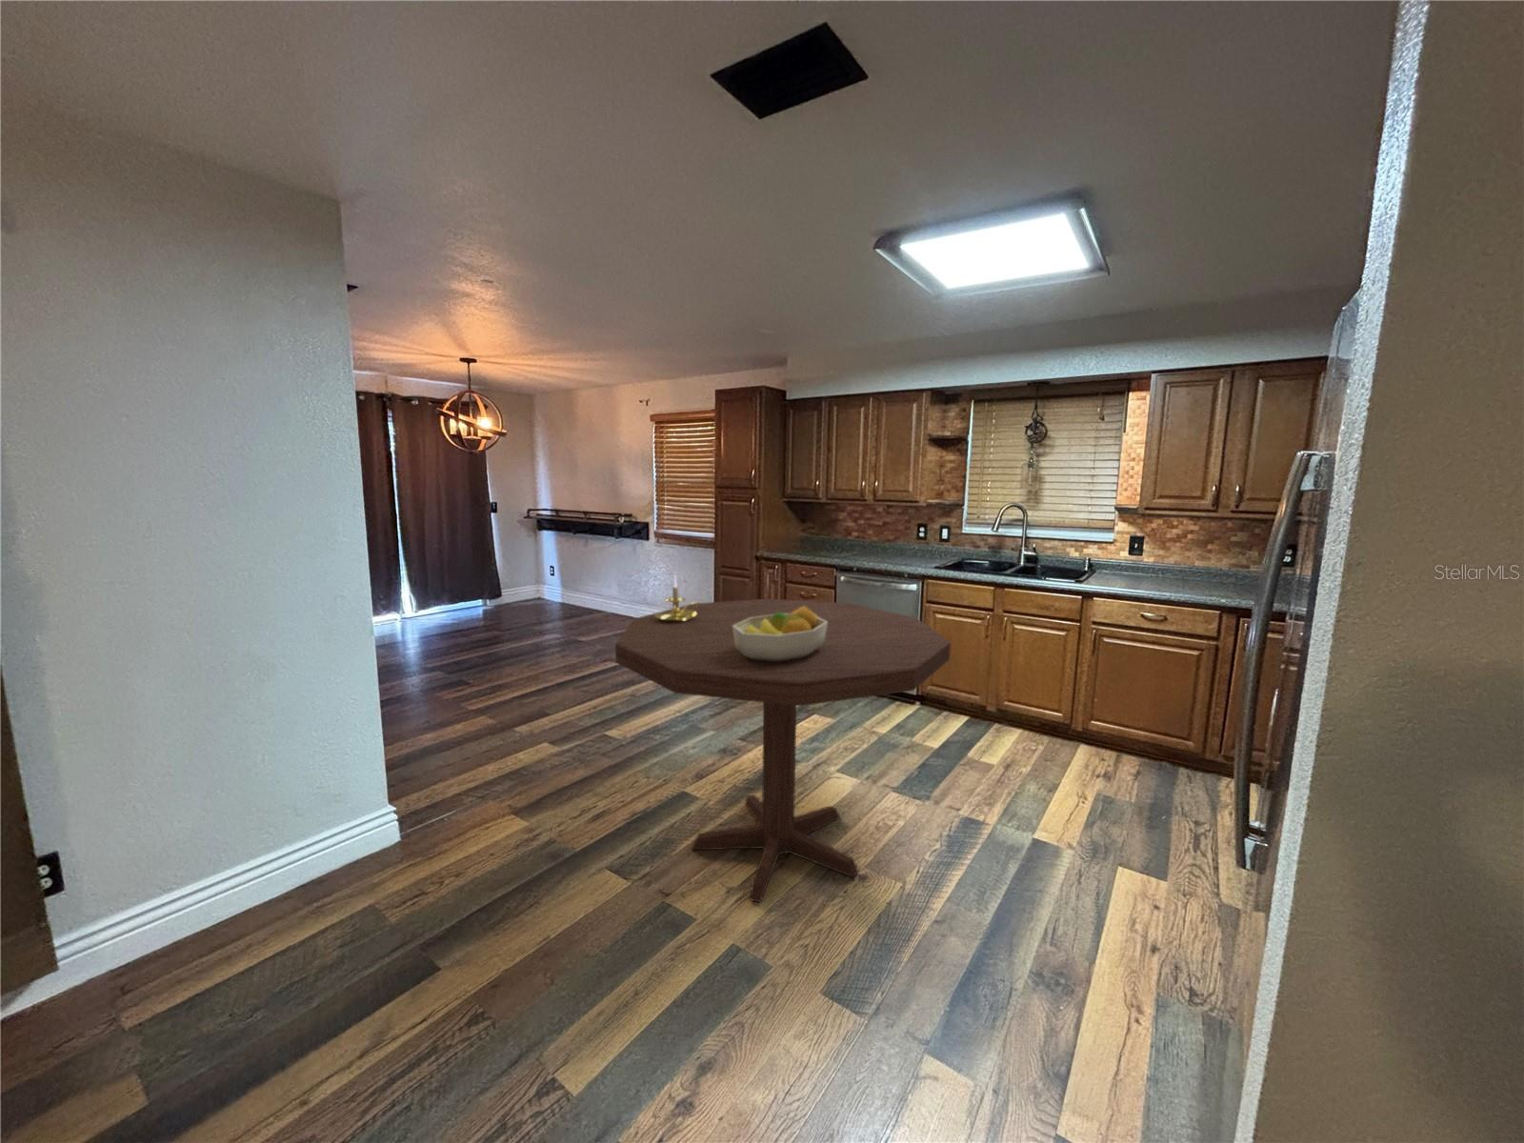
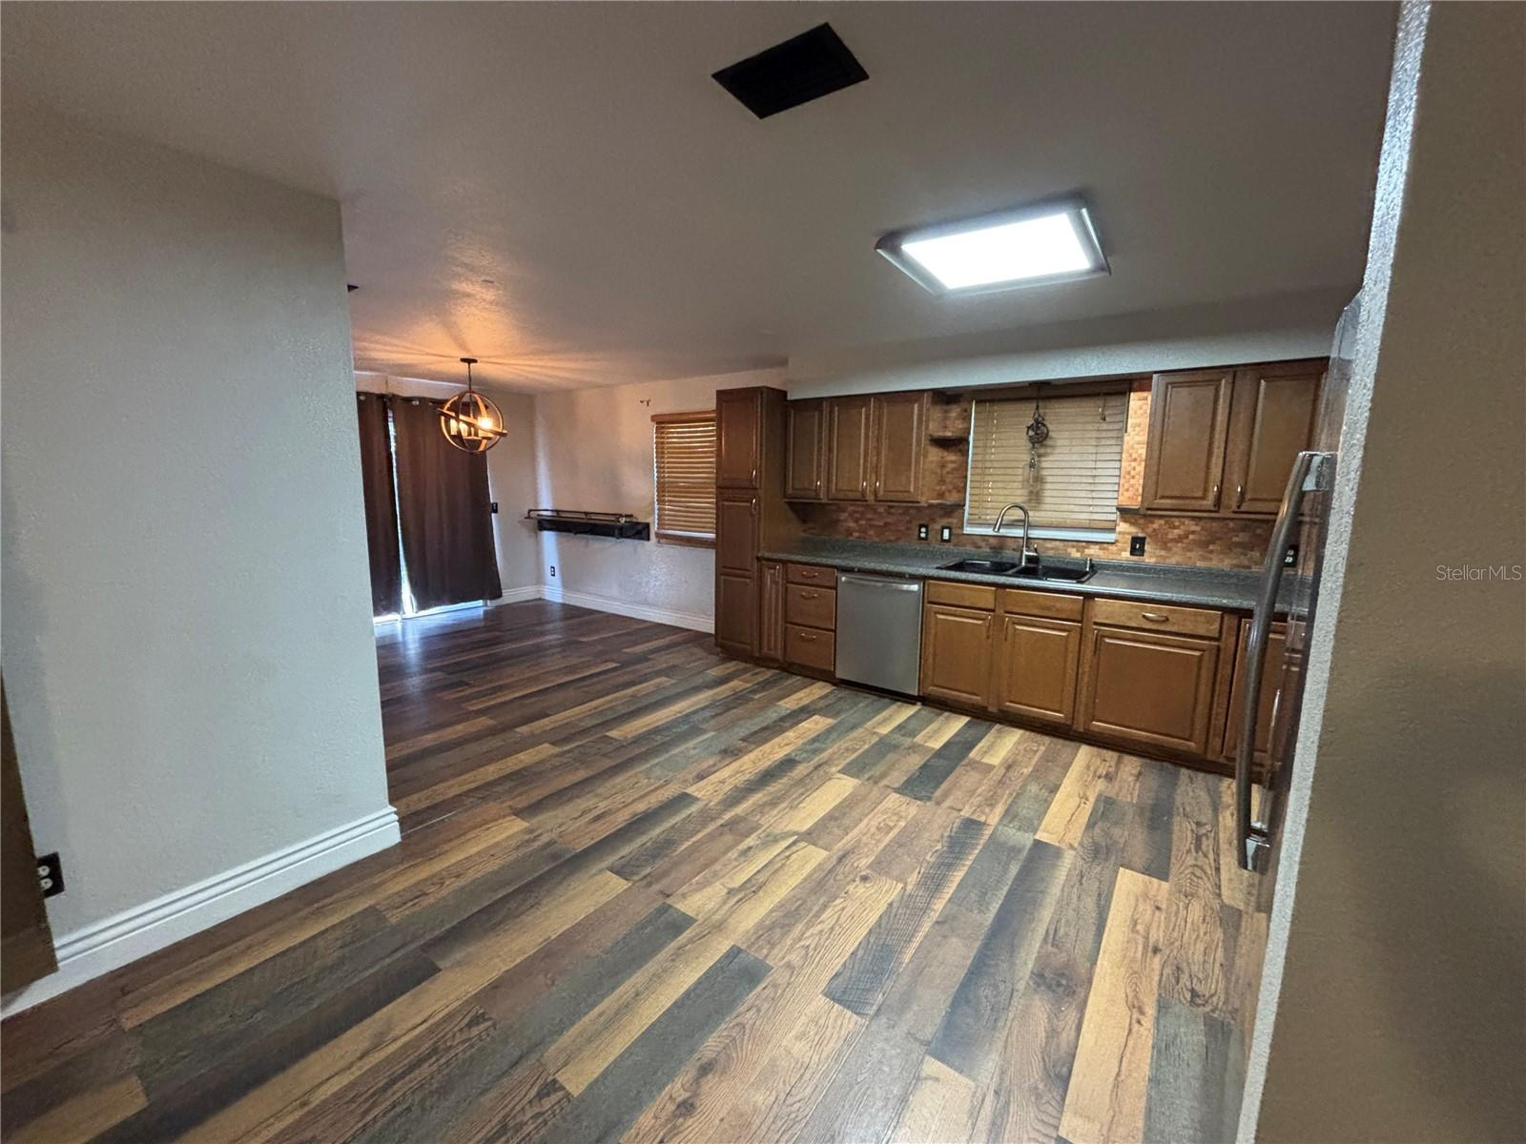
- fruit bowl [732,606,828,662]
- dining table [614,598,952,903]
- candle holder [655,575,701,623]
